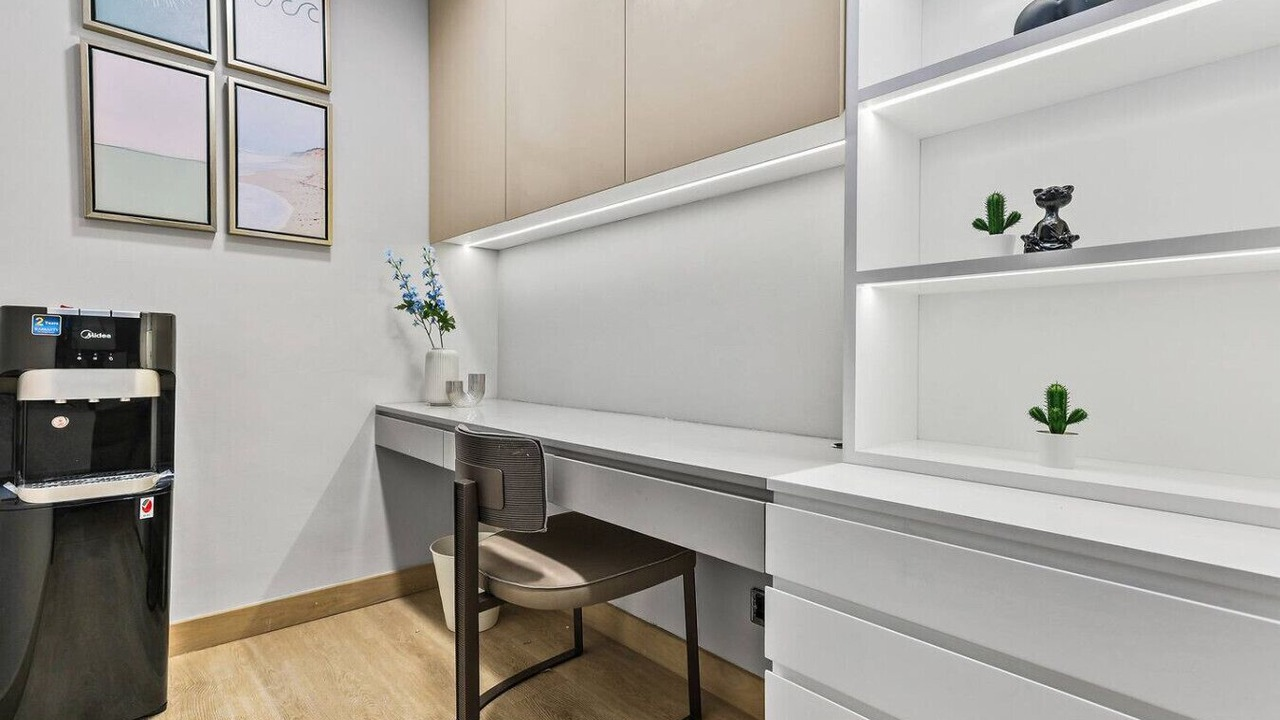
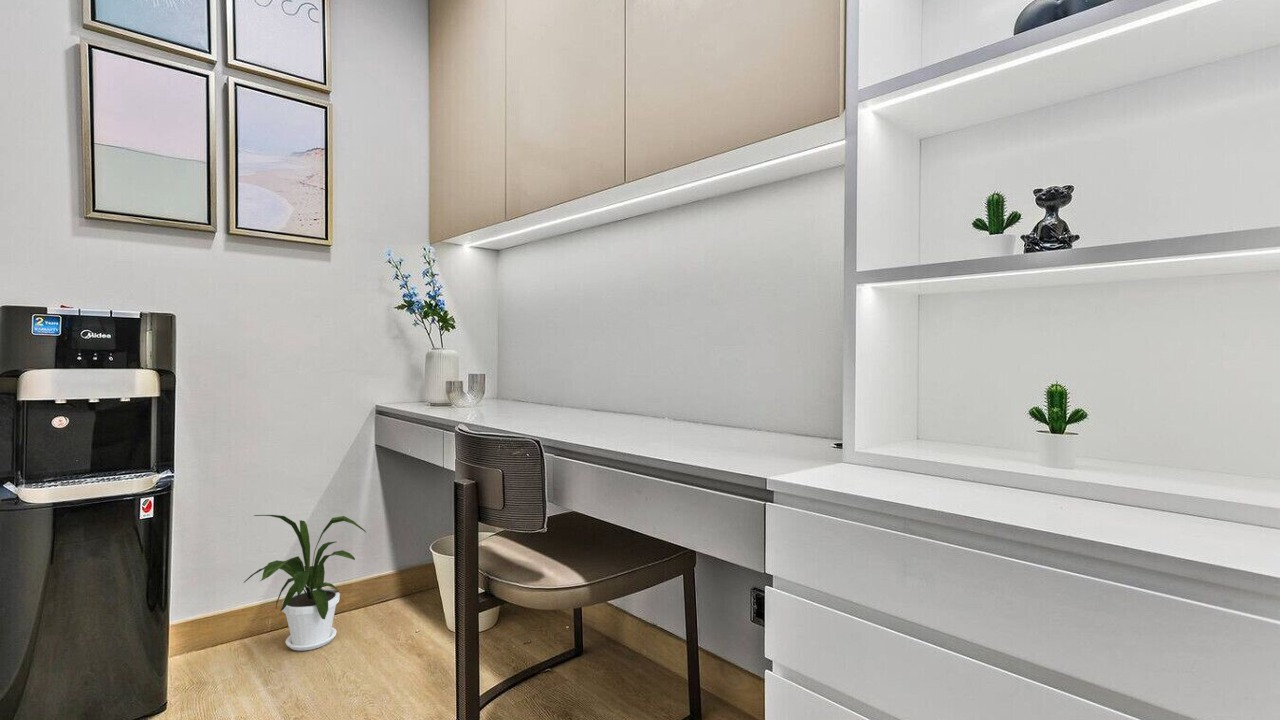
+ house plant [243,514,368,652]
